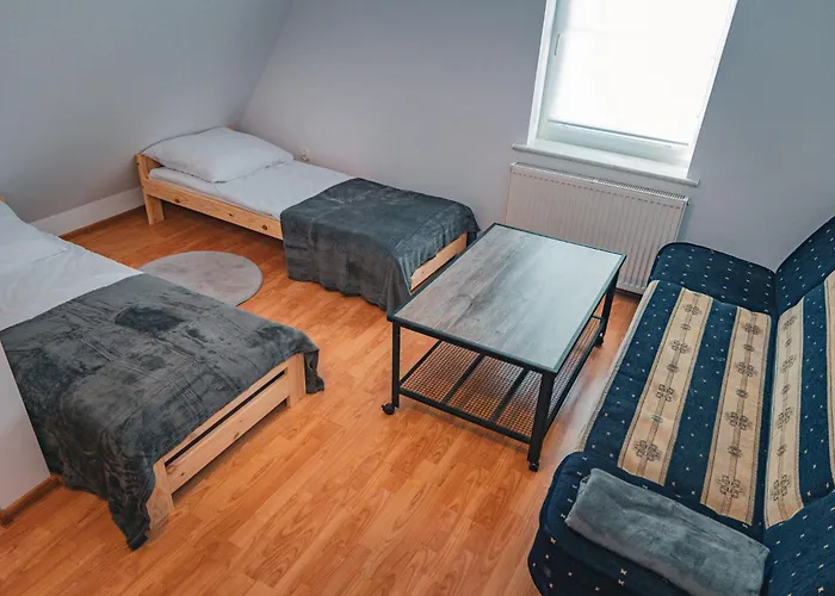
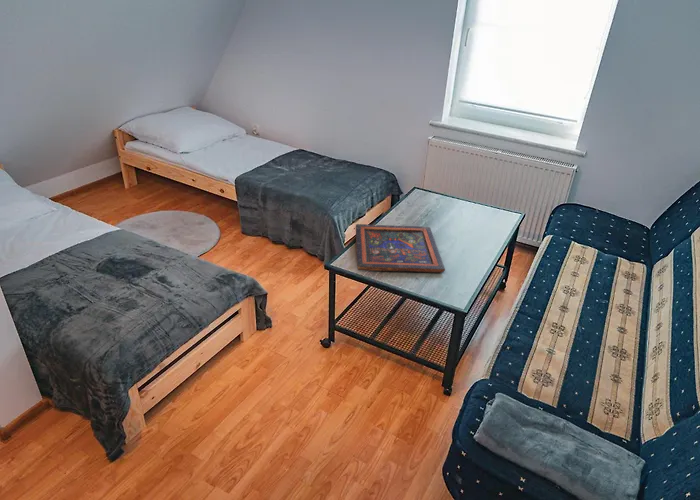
+ painted panel [355,223,446,274]
